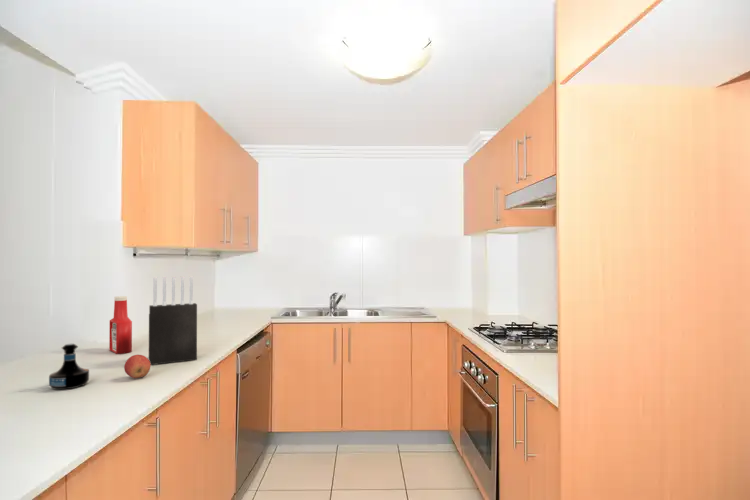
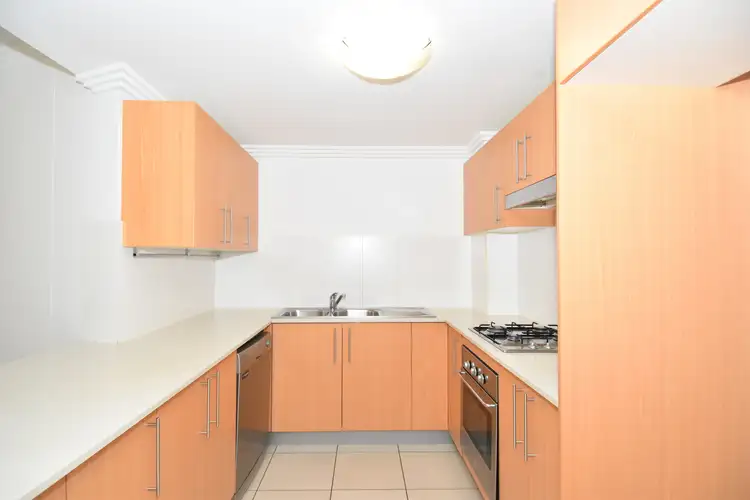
- apple [123,354,152,379]
- knife block [148,275,198,366]
- tequila bottle [48,343,90,391]
- soap bottle [108,295,133,355]
